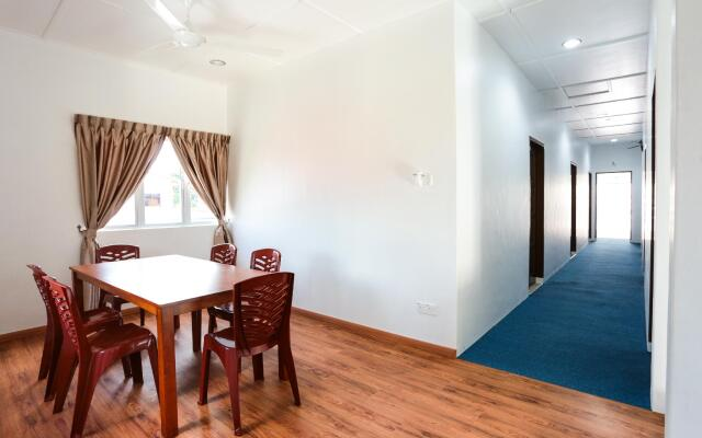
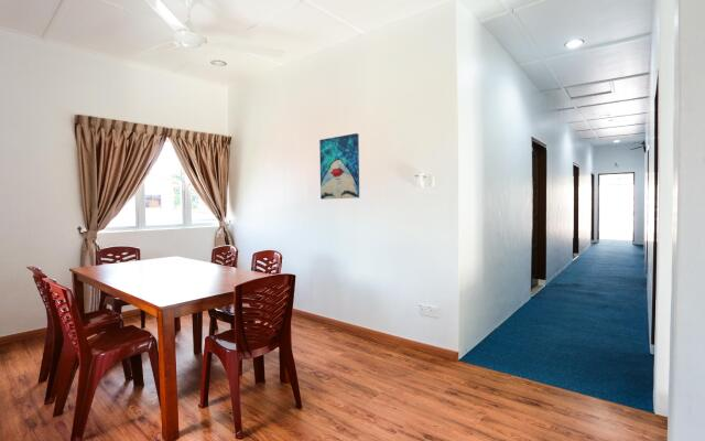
+ wall art [318,132,360,201]
